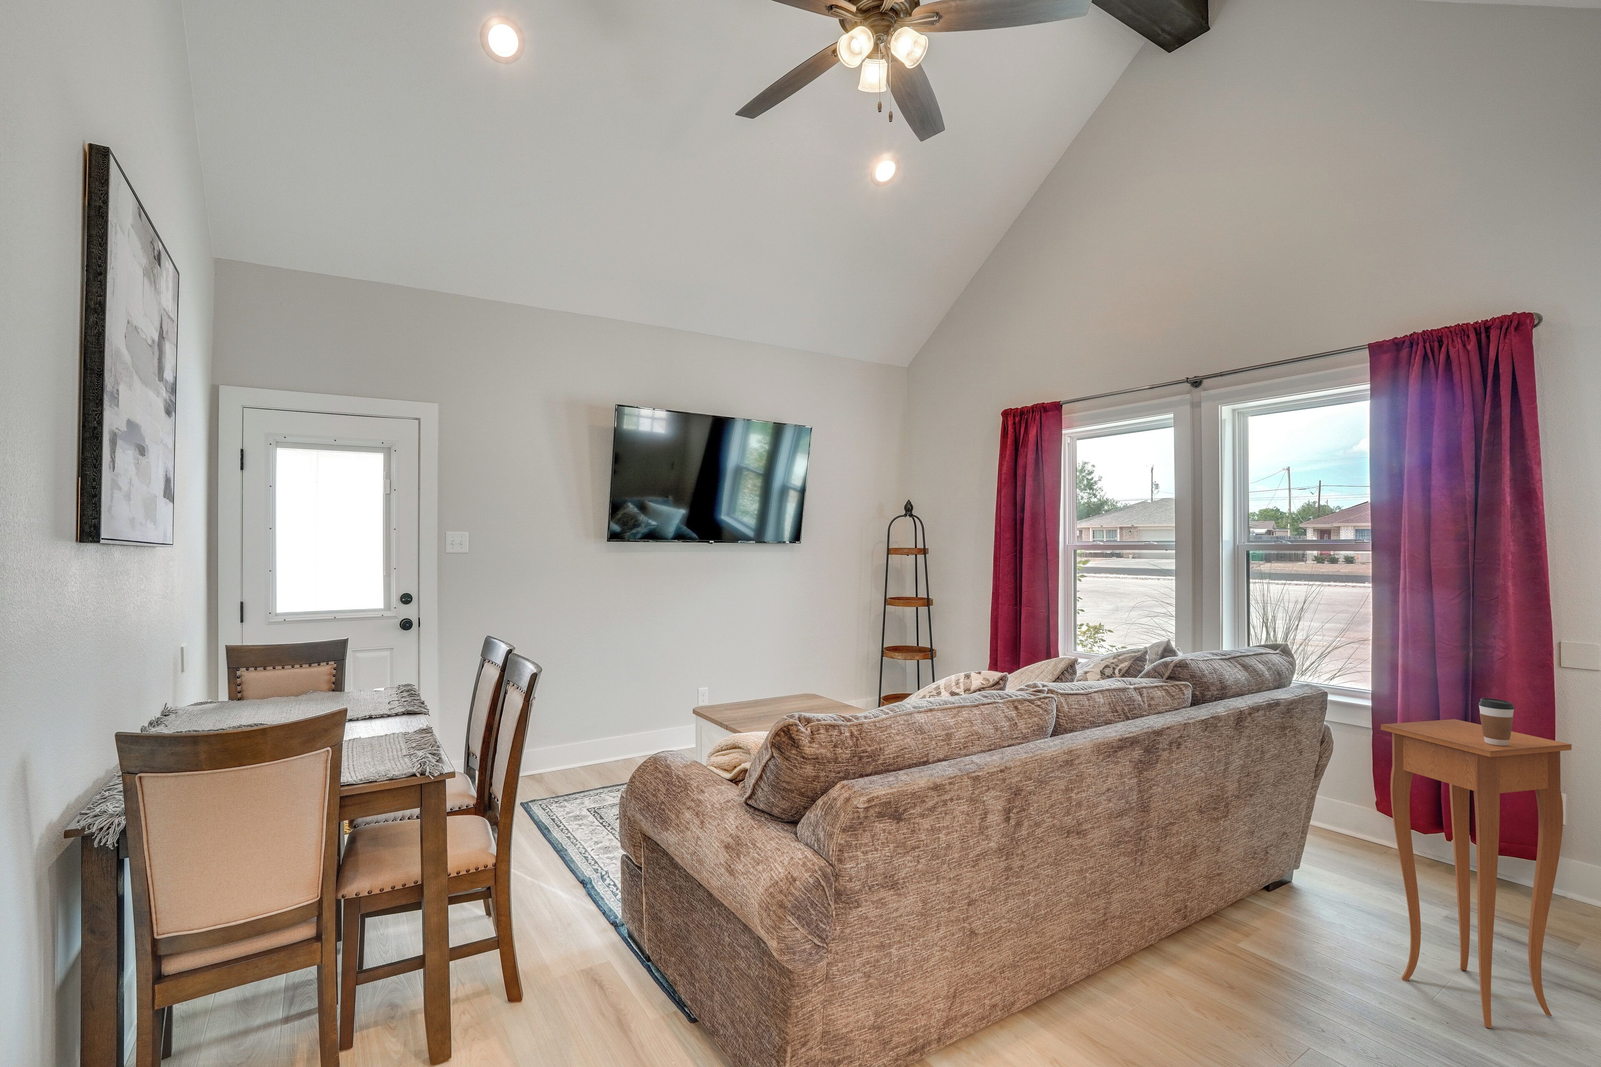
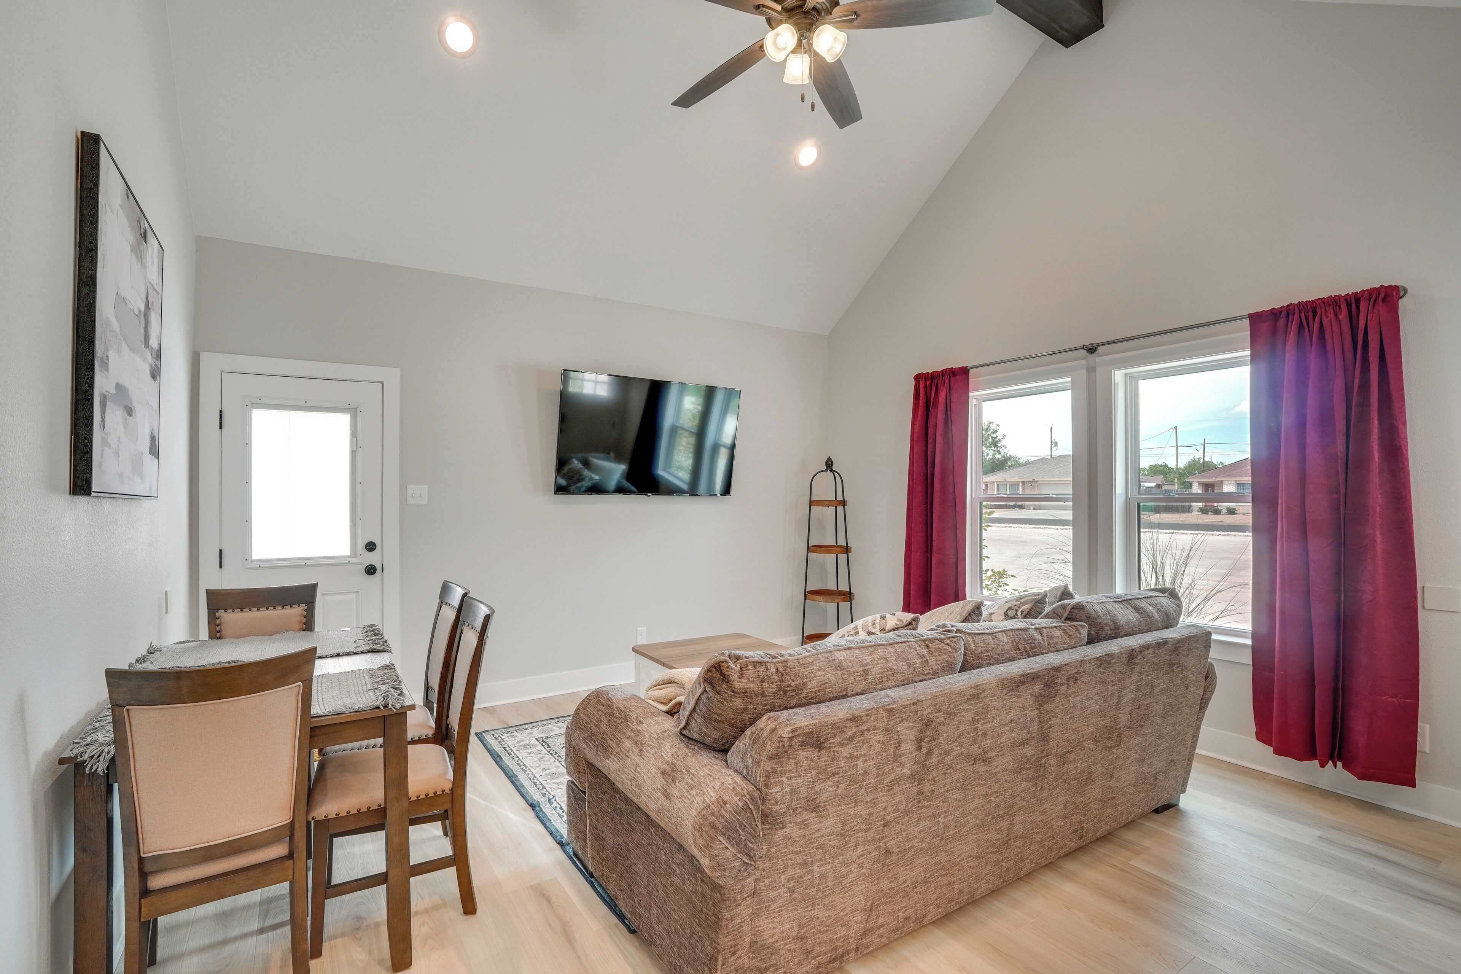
- side table [1381,718,1572,1029]
- coffee cup [1478,698,1515,745]
